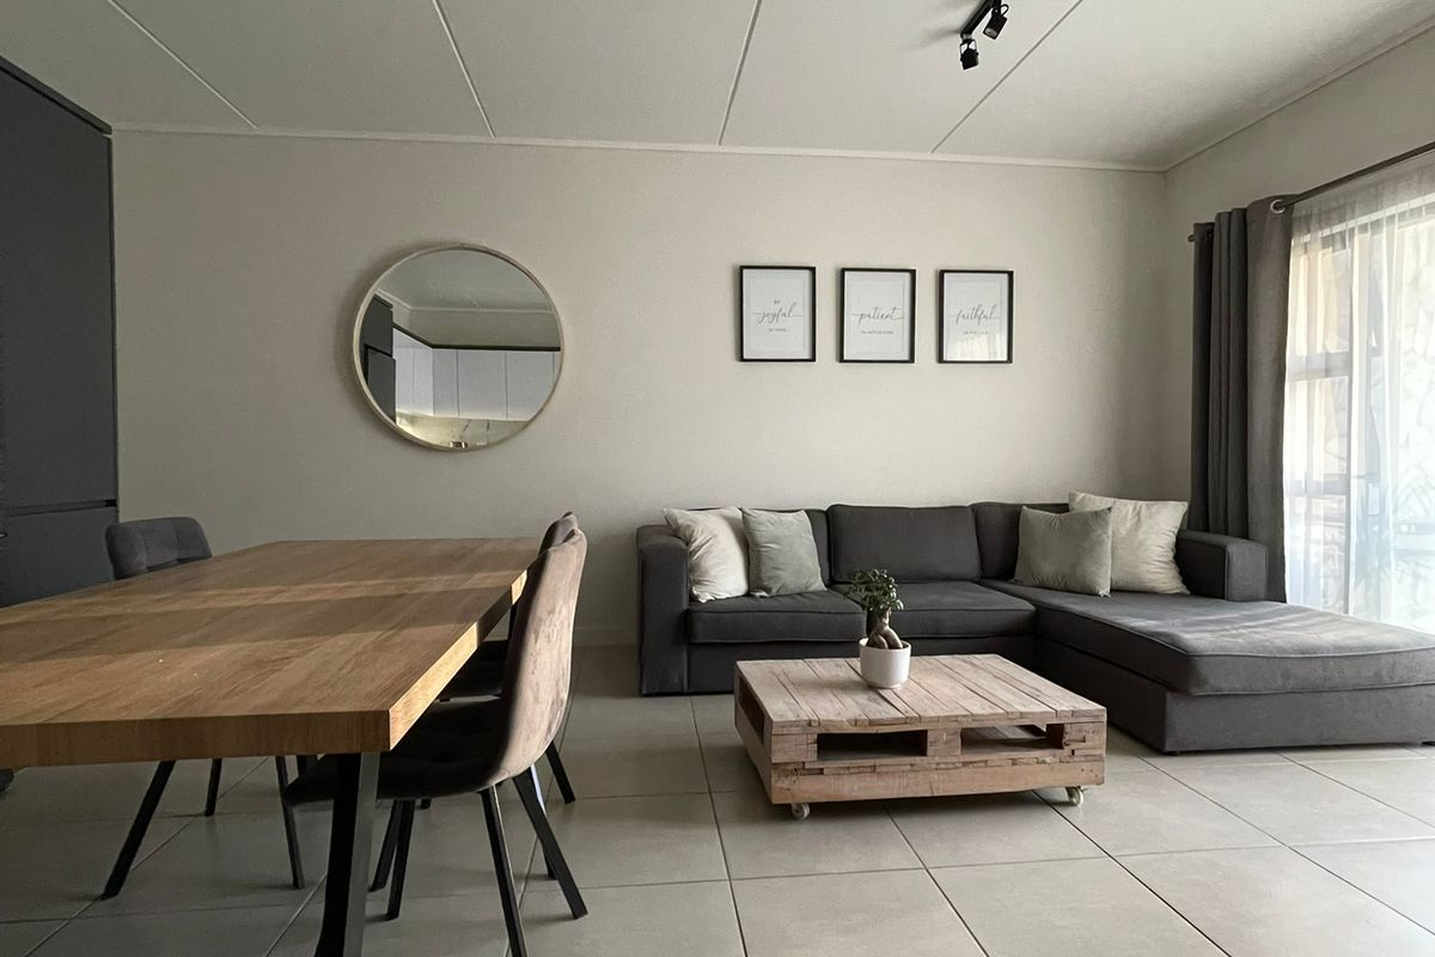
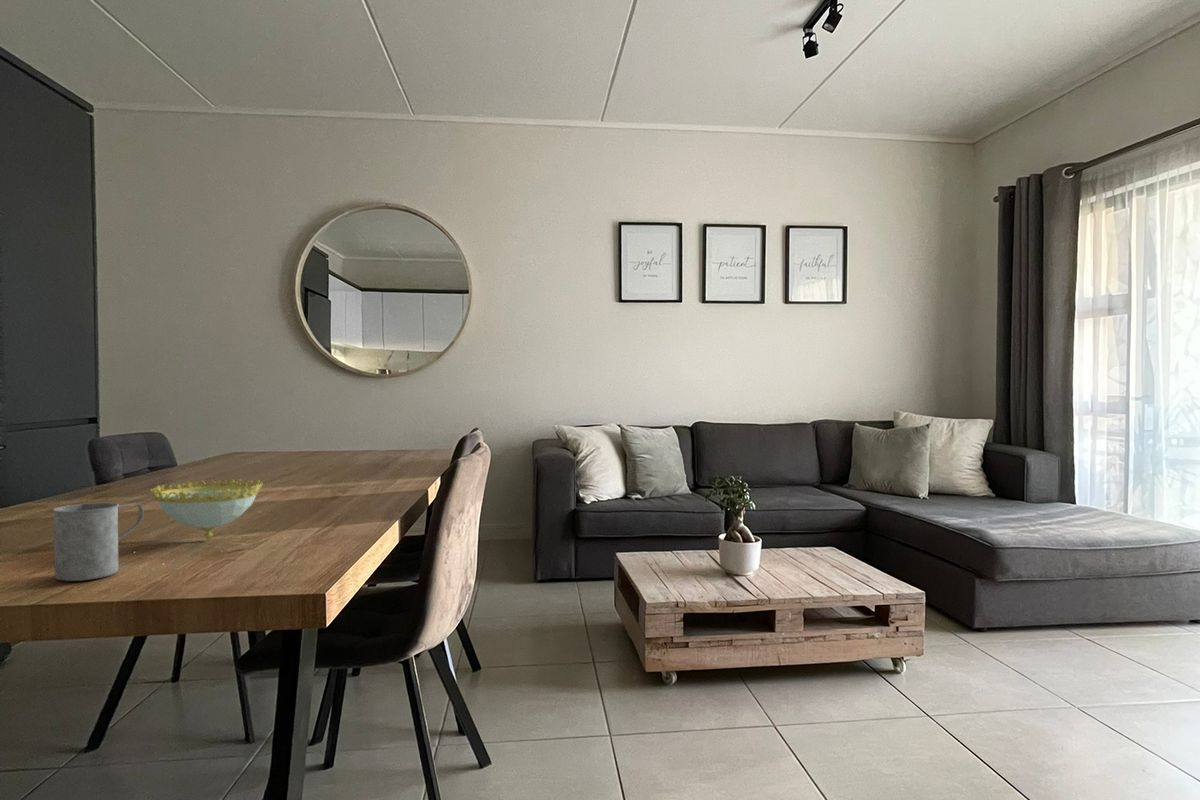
+ decorative bowl [149,478,264,541]
+ mug [51,502,145,582]
